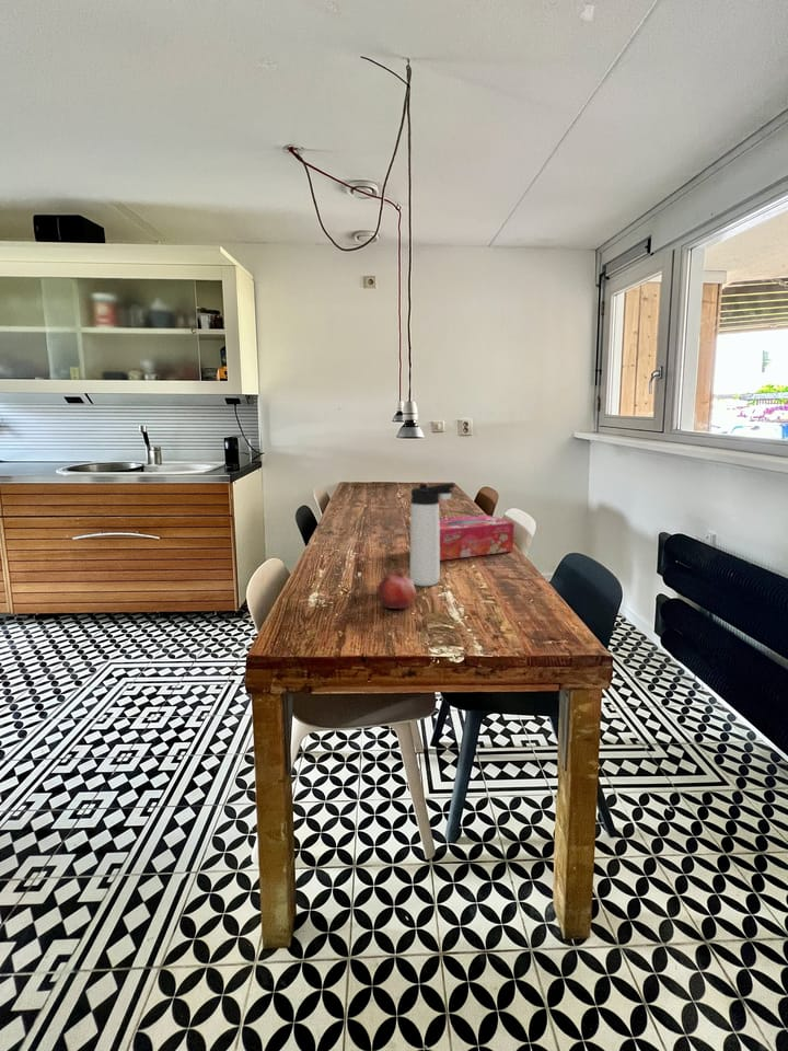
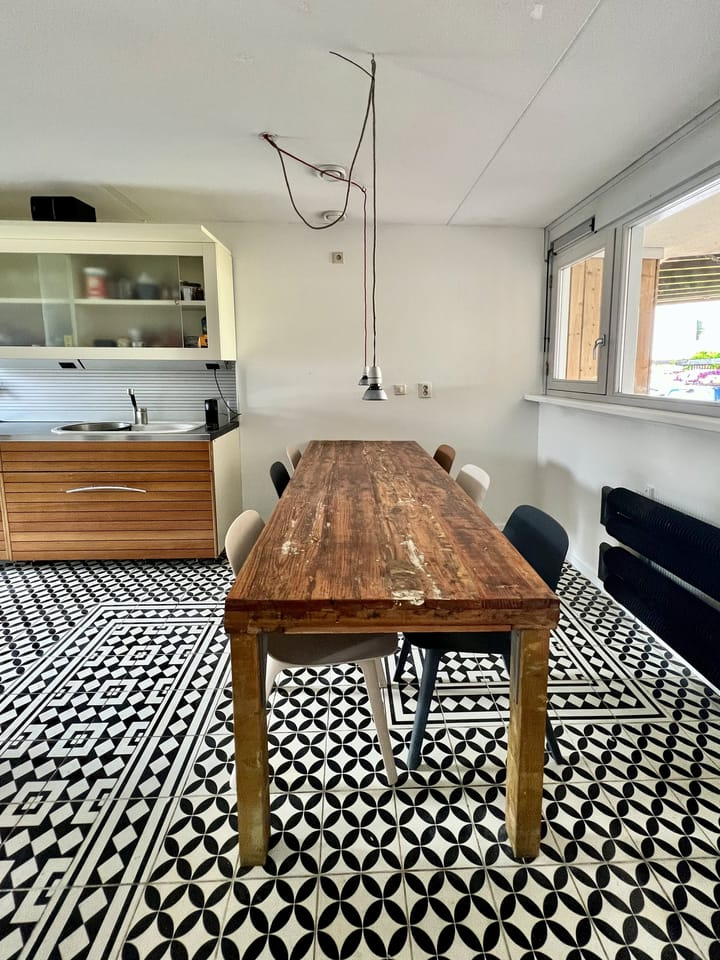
- fruit [376,567,417,610]
- tissue box [439,515,514,562]
- thermos bottle [408,482,456,587]
